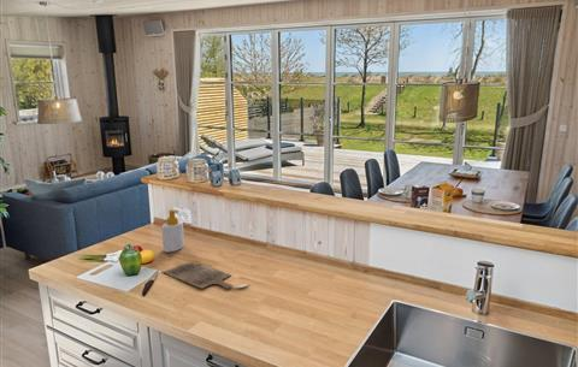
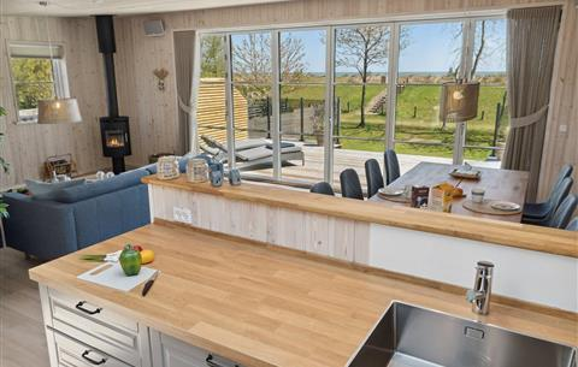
- home sign [163,262,250,289]
- soap bottle [160,208,185,254]
